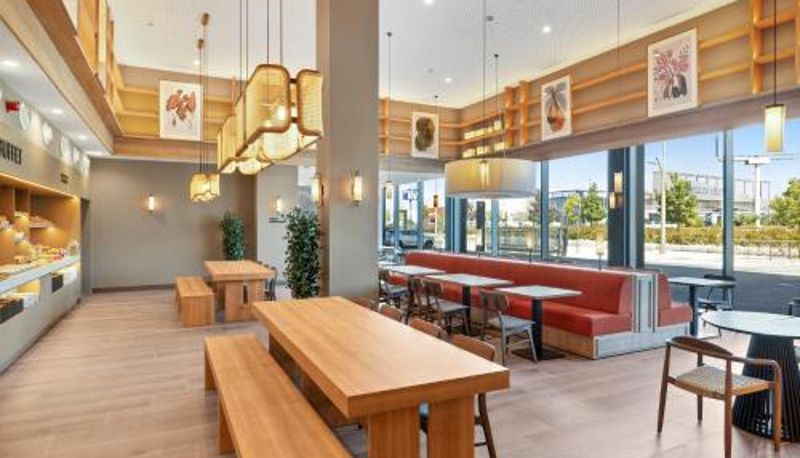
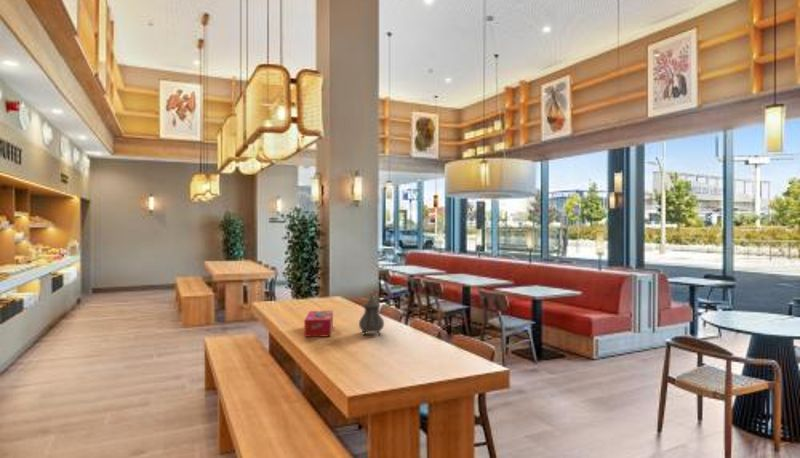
+ tissue box [303,310,334,338]
+ teapot [358,292,385,337]
